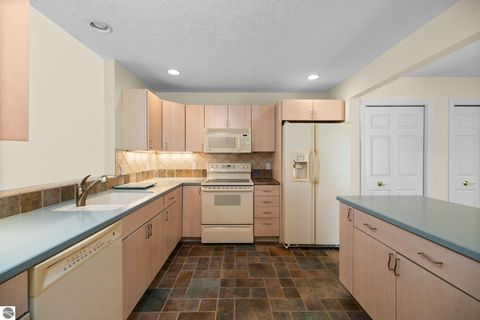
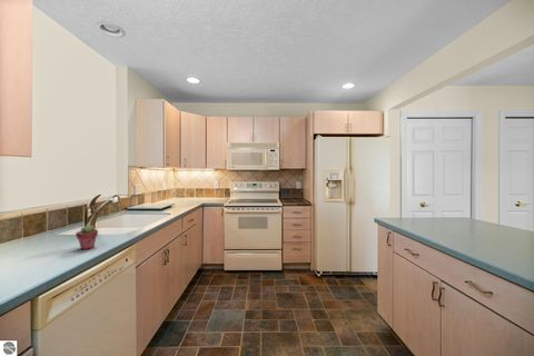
+ potted succulent [75,224,99,250]
